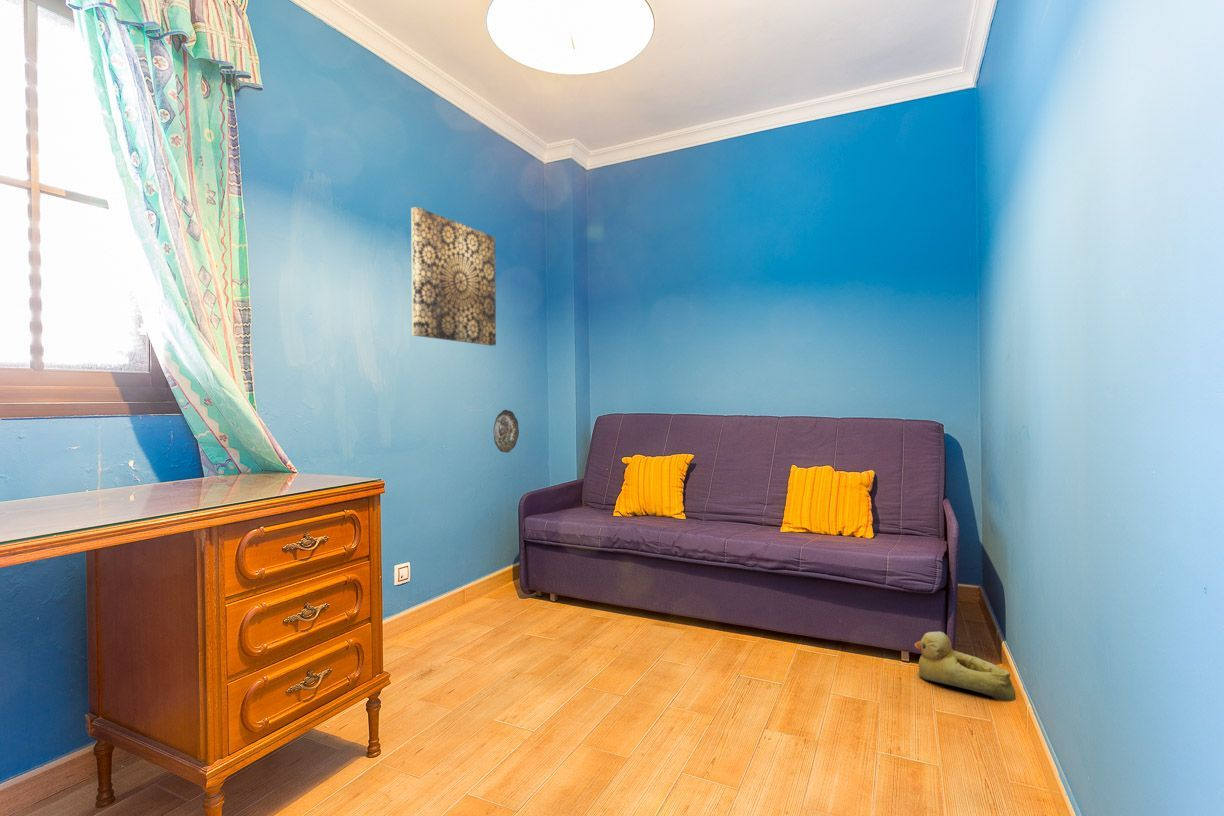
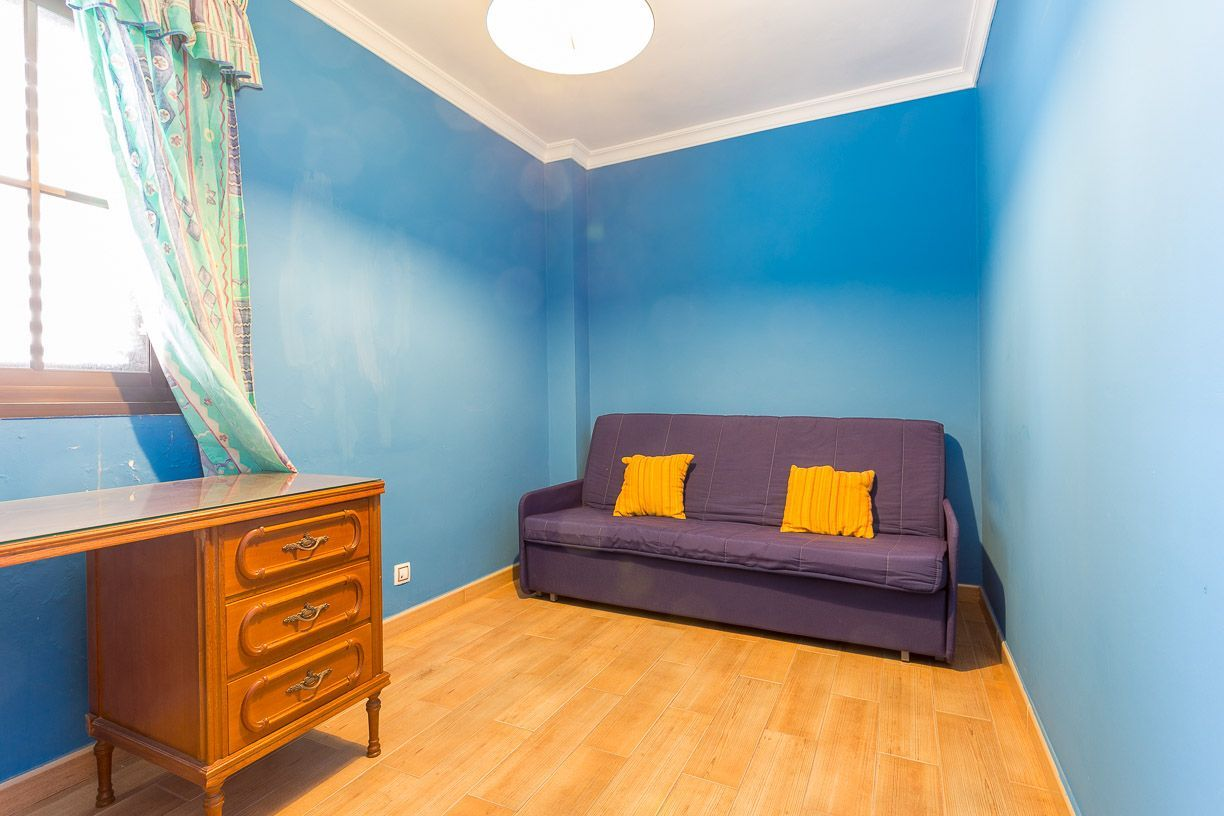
- decorative plate [493,409,520,454]
- wall art [410,206,497,347]
- rubber duck [914,631,1017,703]
